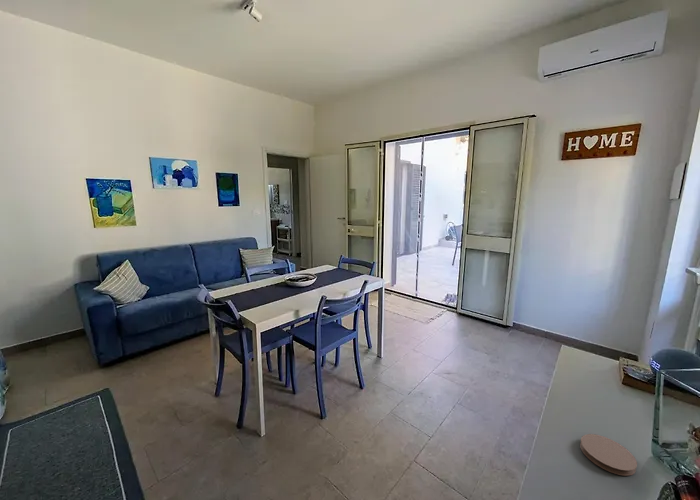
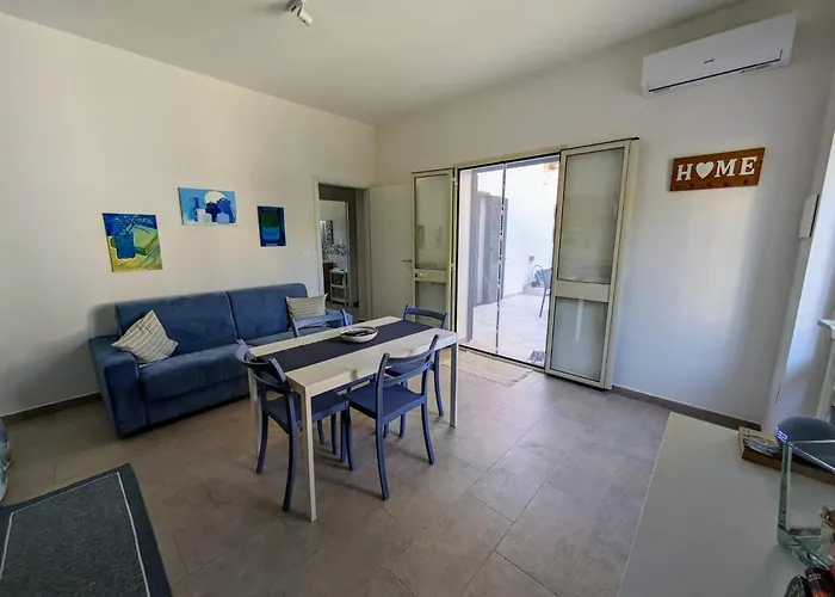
- coaster [579,433,638,477]
